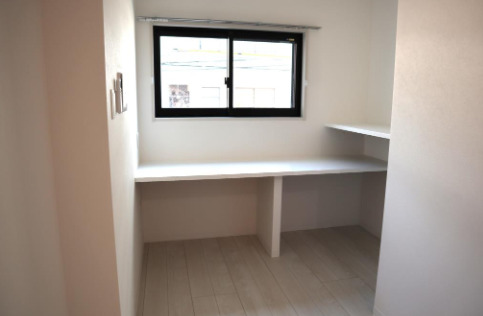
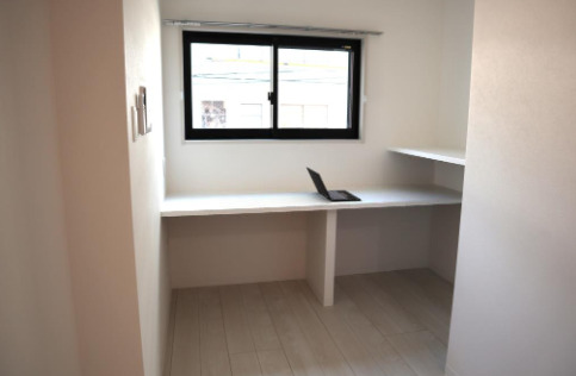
+ laptop [305,165,363,202]
